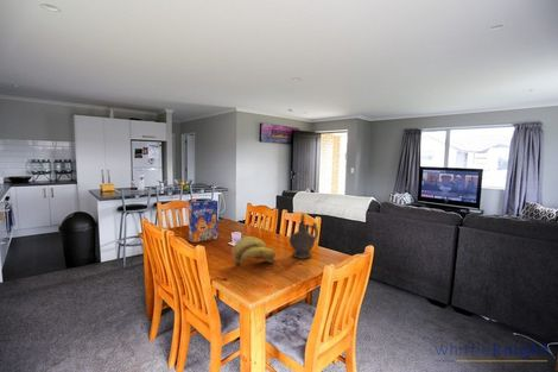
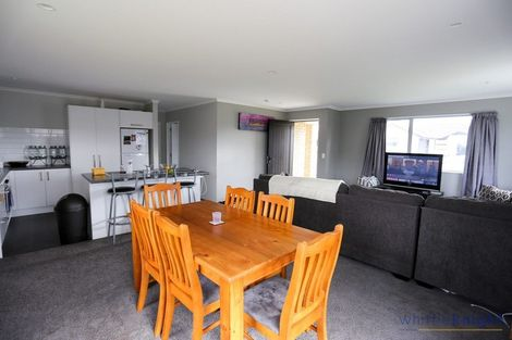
- ceremonial vessel [288,213,319,260]
- banana bunch [233,235,277,267]
- cereal box [188,198,218,244]
